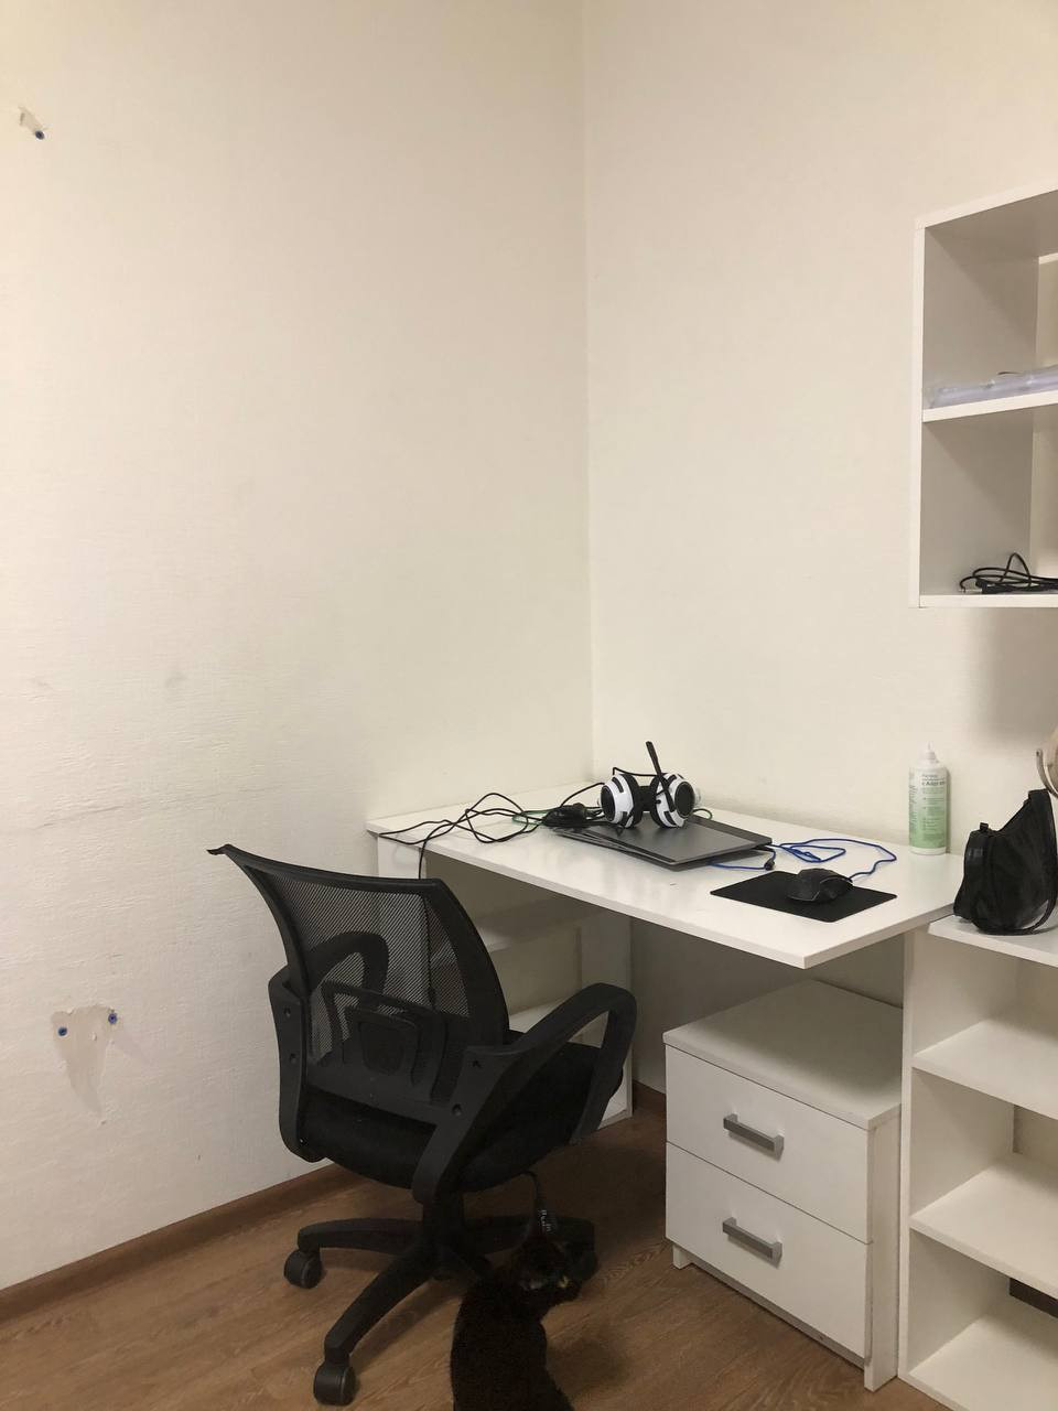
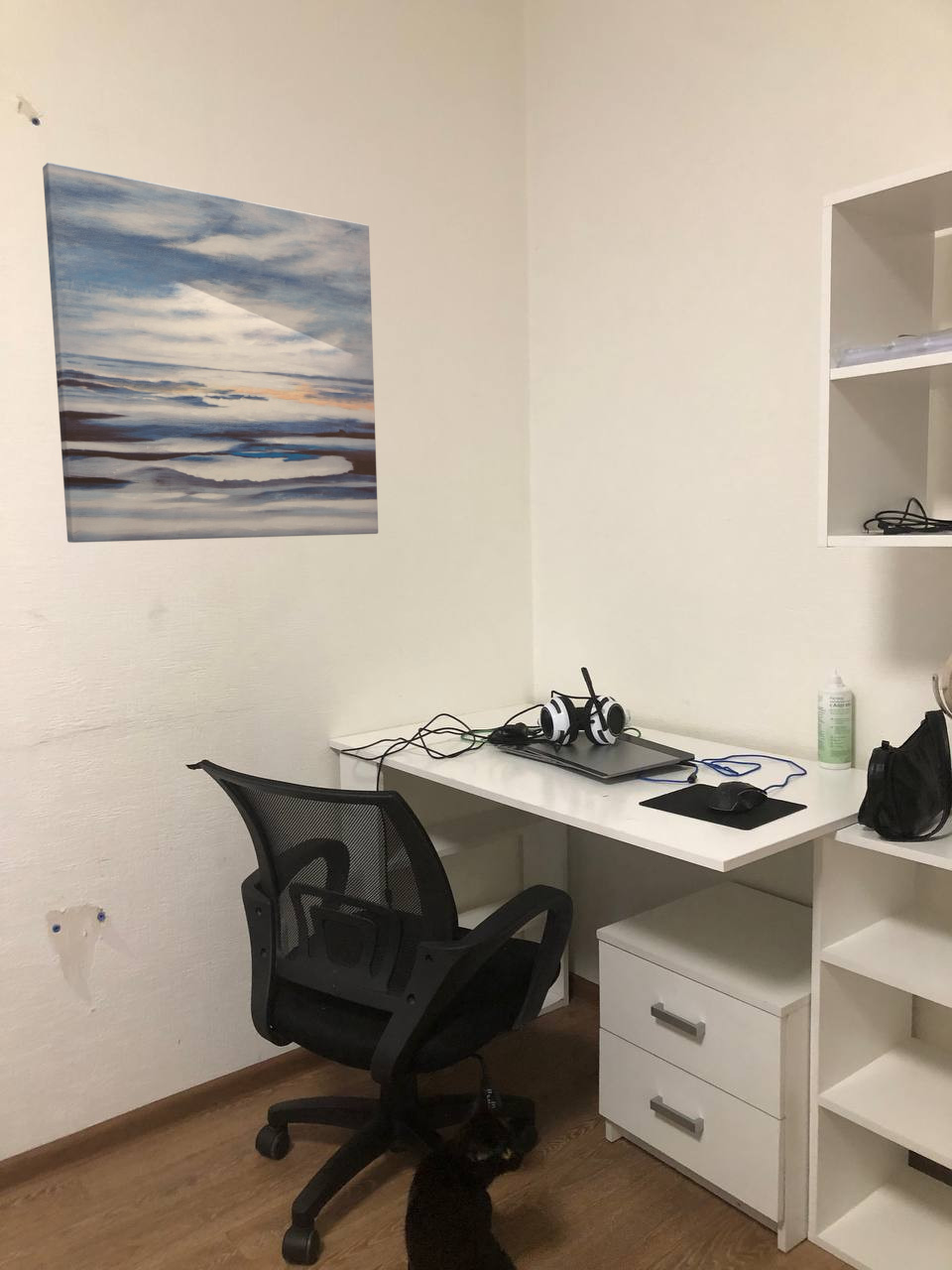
+ wall art [42,162,379,544]
